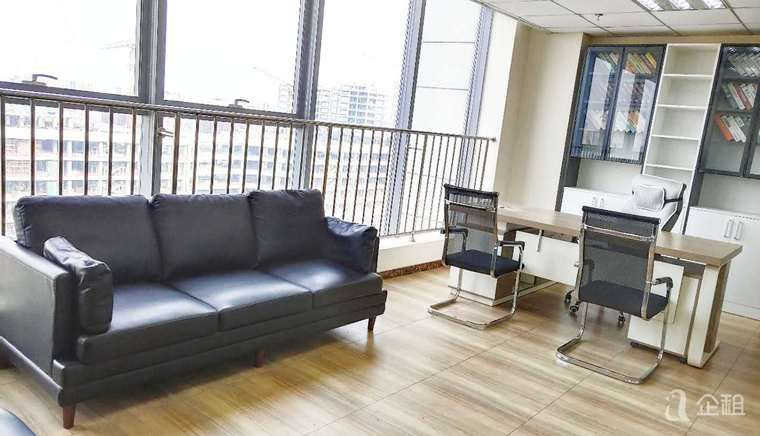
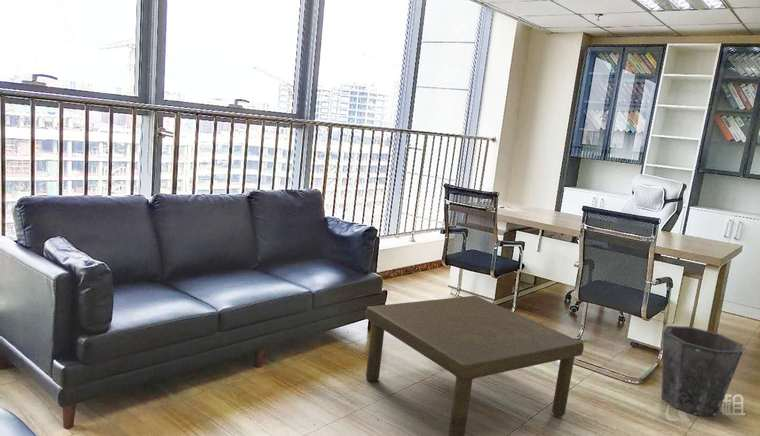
+ waste bin [661,325,744,417]
+ coffee table [365,295,585,436]
